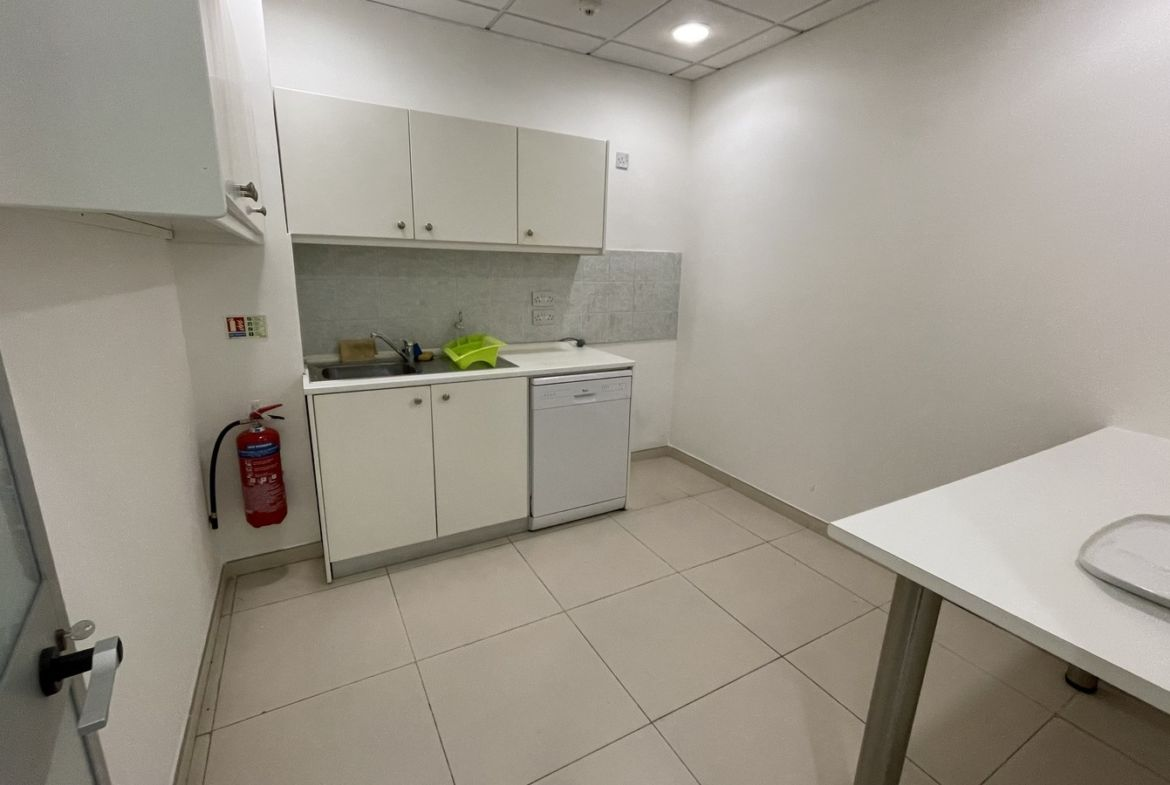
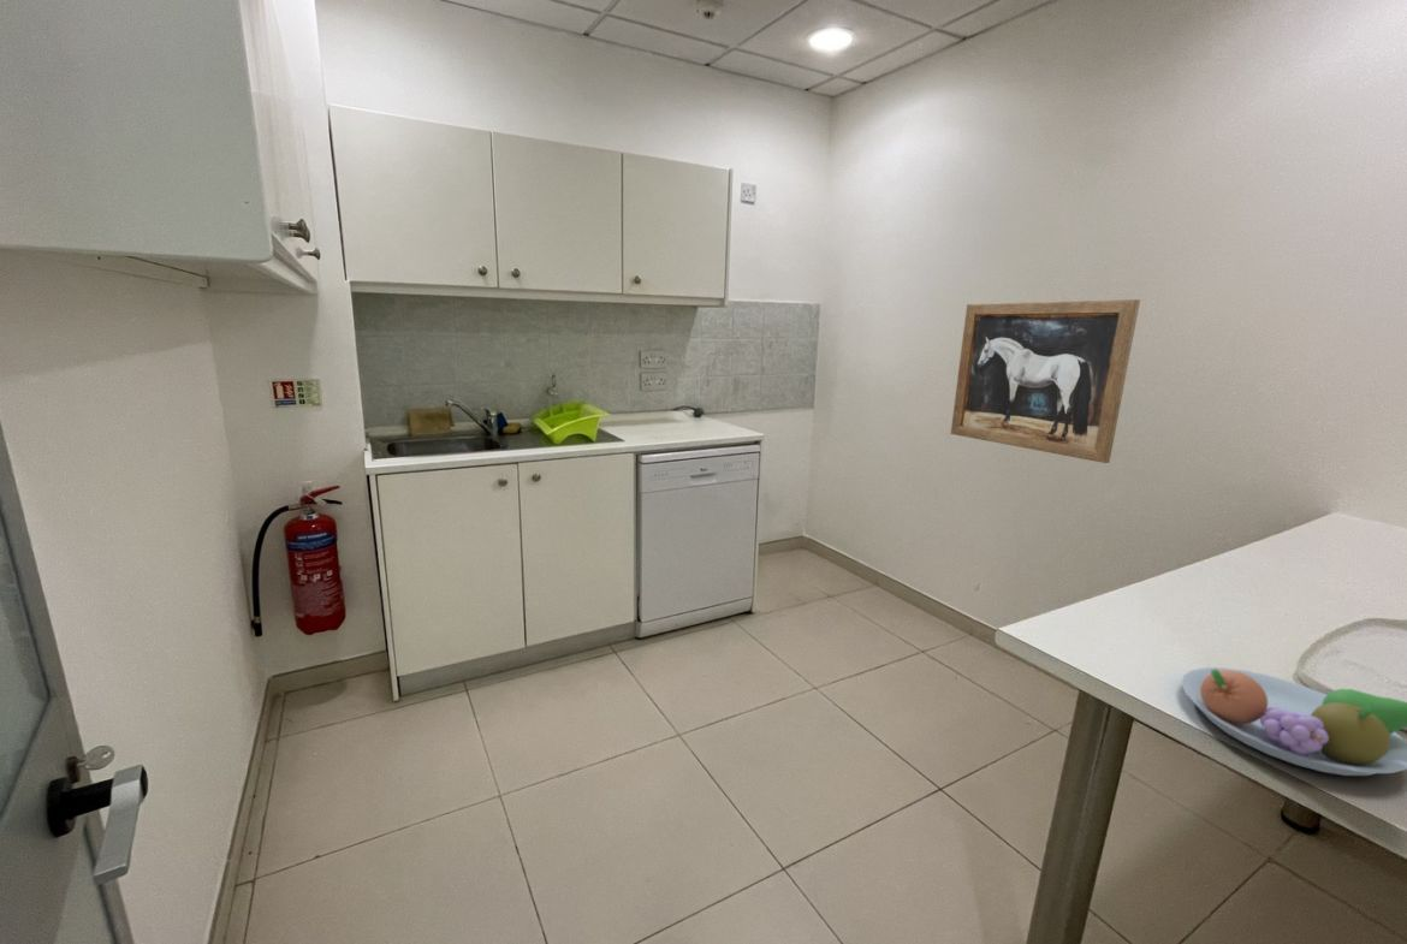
+ wall art [950,298,1141,464]
+ fruit bowl [1180,666,1407,777]
